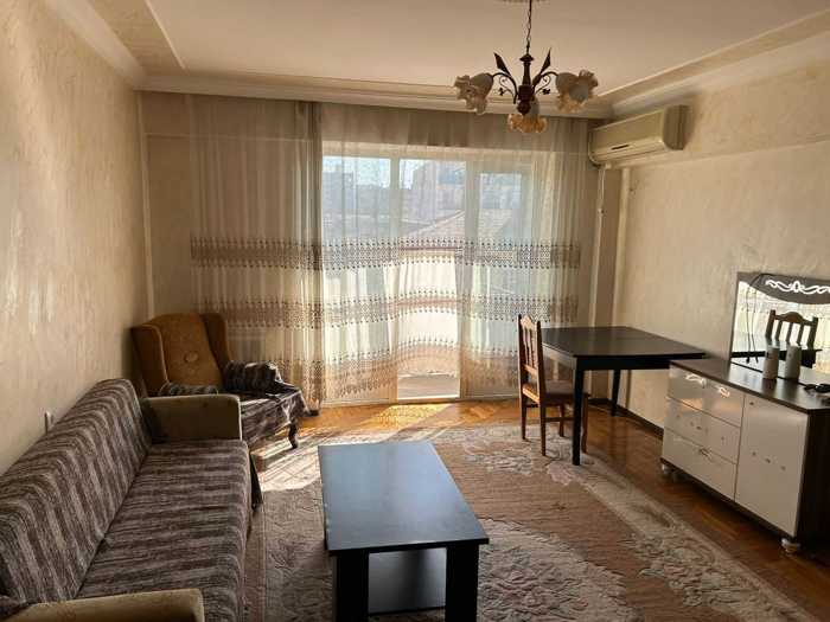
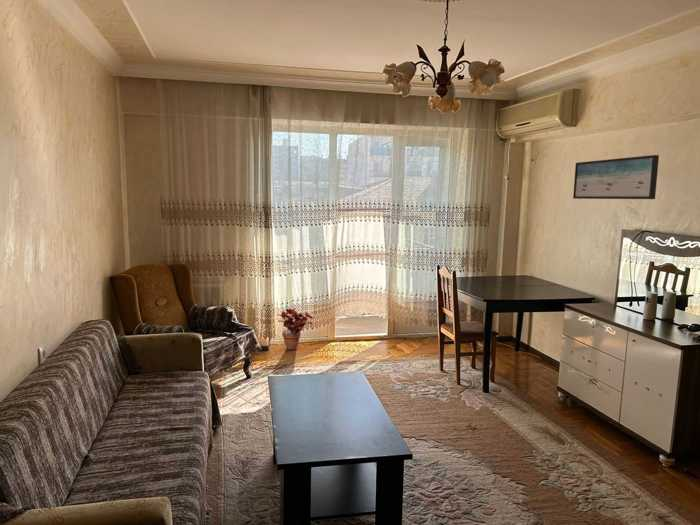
+ potted plant [276,307,314,351]
+ wall art [572,154,660,200]
